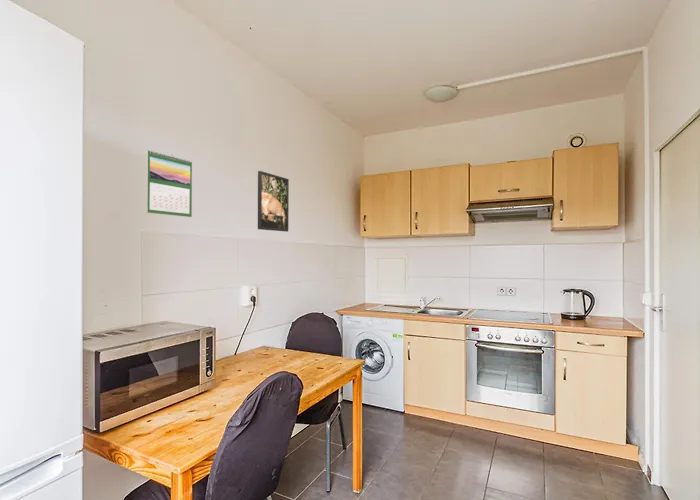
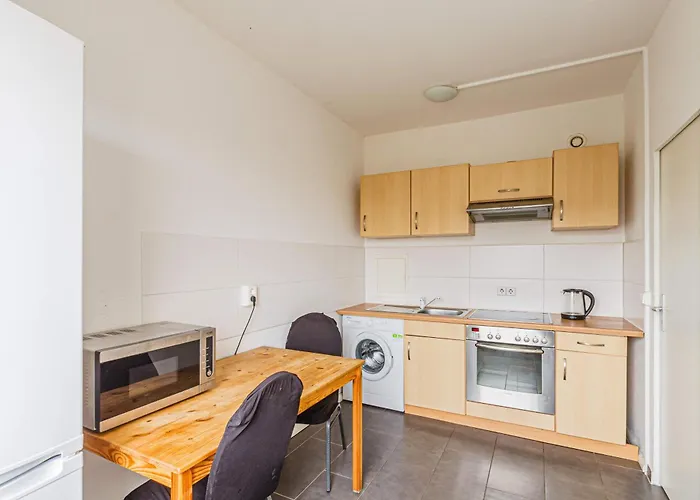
- calendar [145,148,193,218]
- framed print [257,170,290,233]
